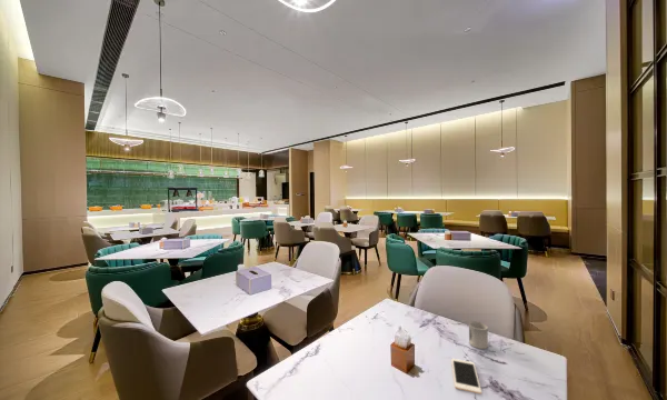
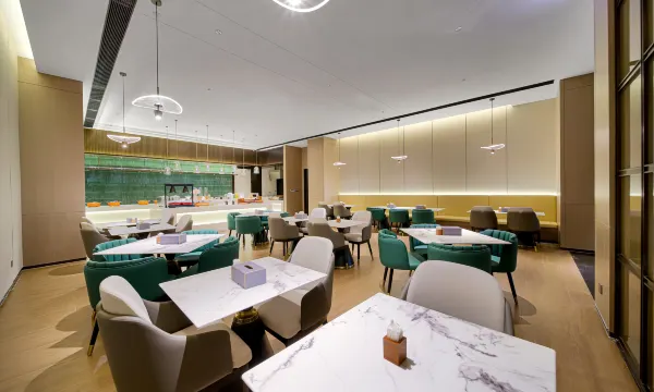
- cell phone [450,358,482,396]
- cup [468,320,489,350]
